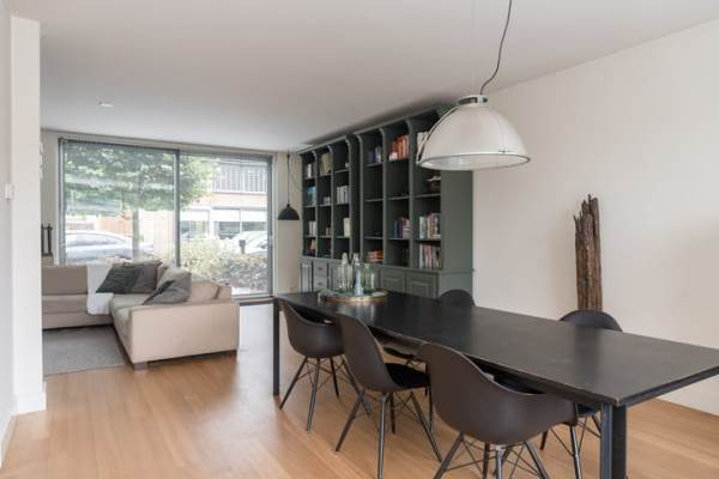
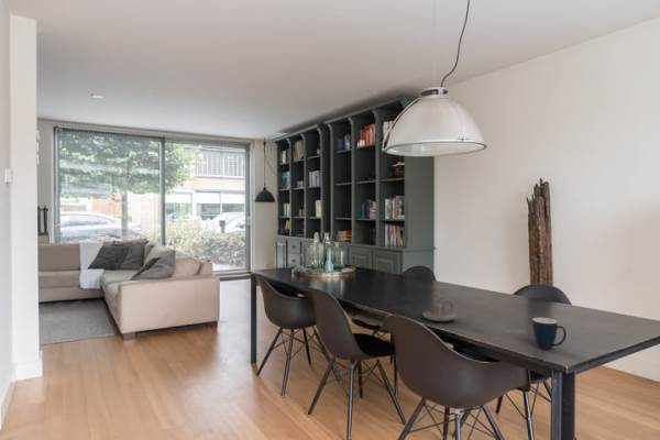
+ mug [531,317,568,351]
+ candle holder [422,296,458,322]
